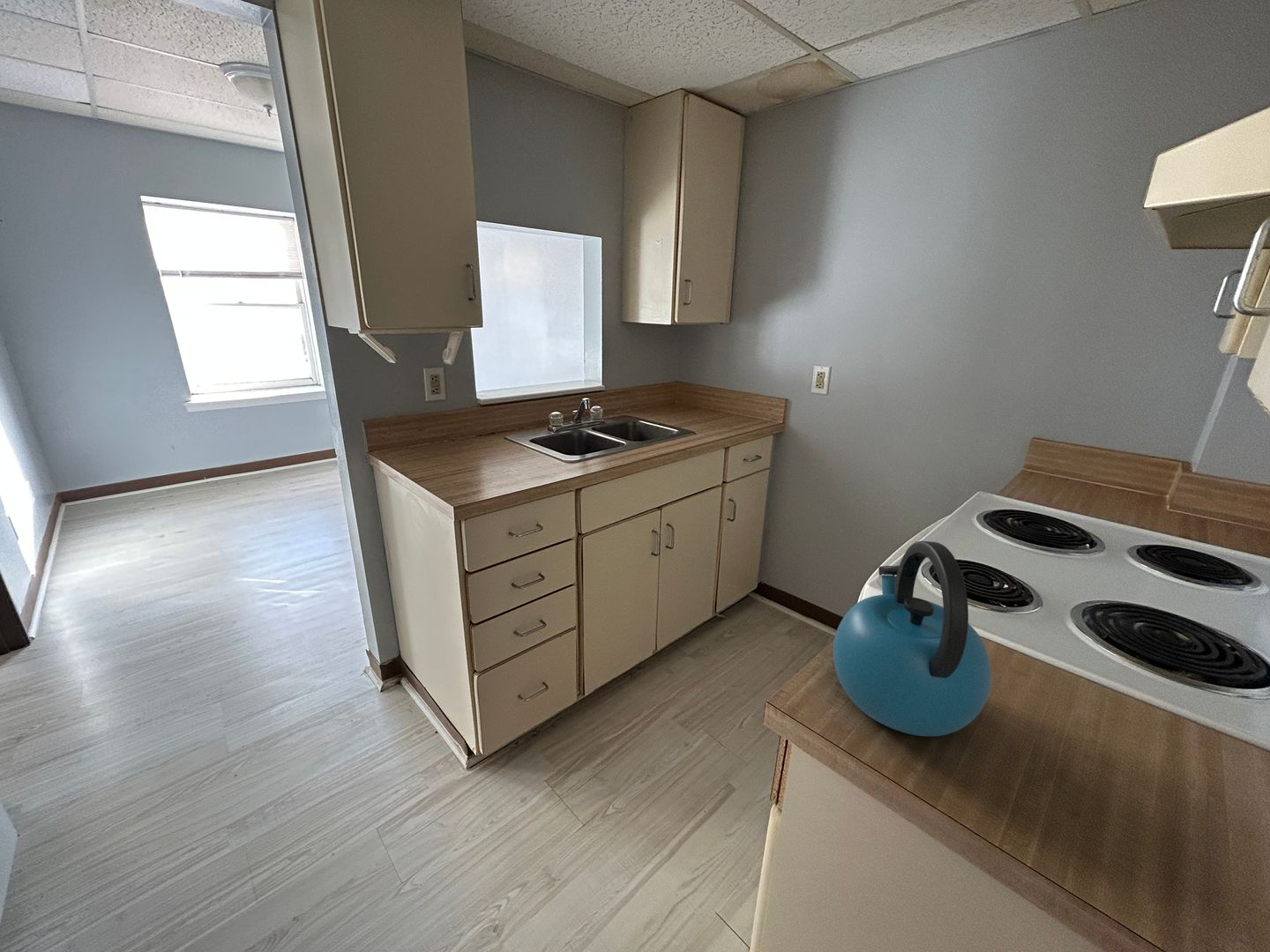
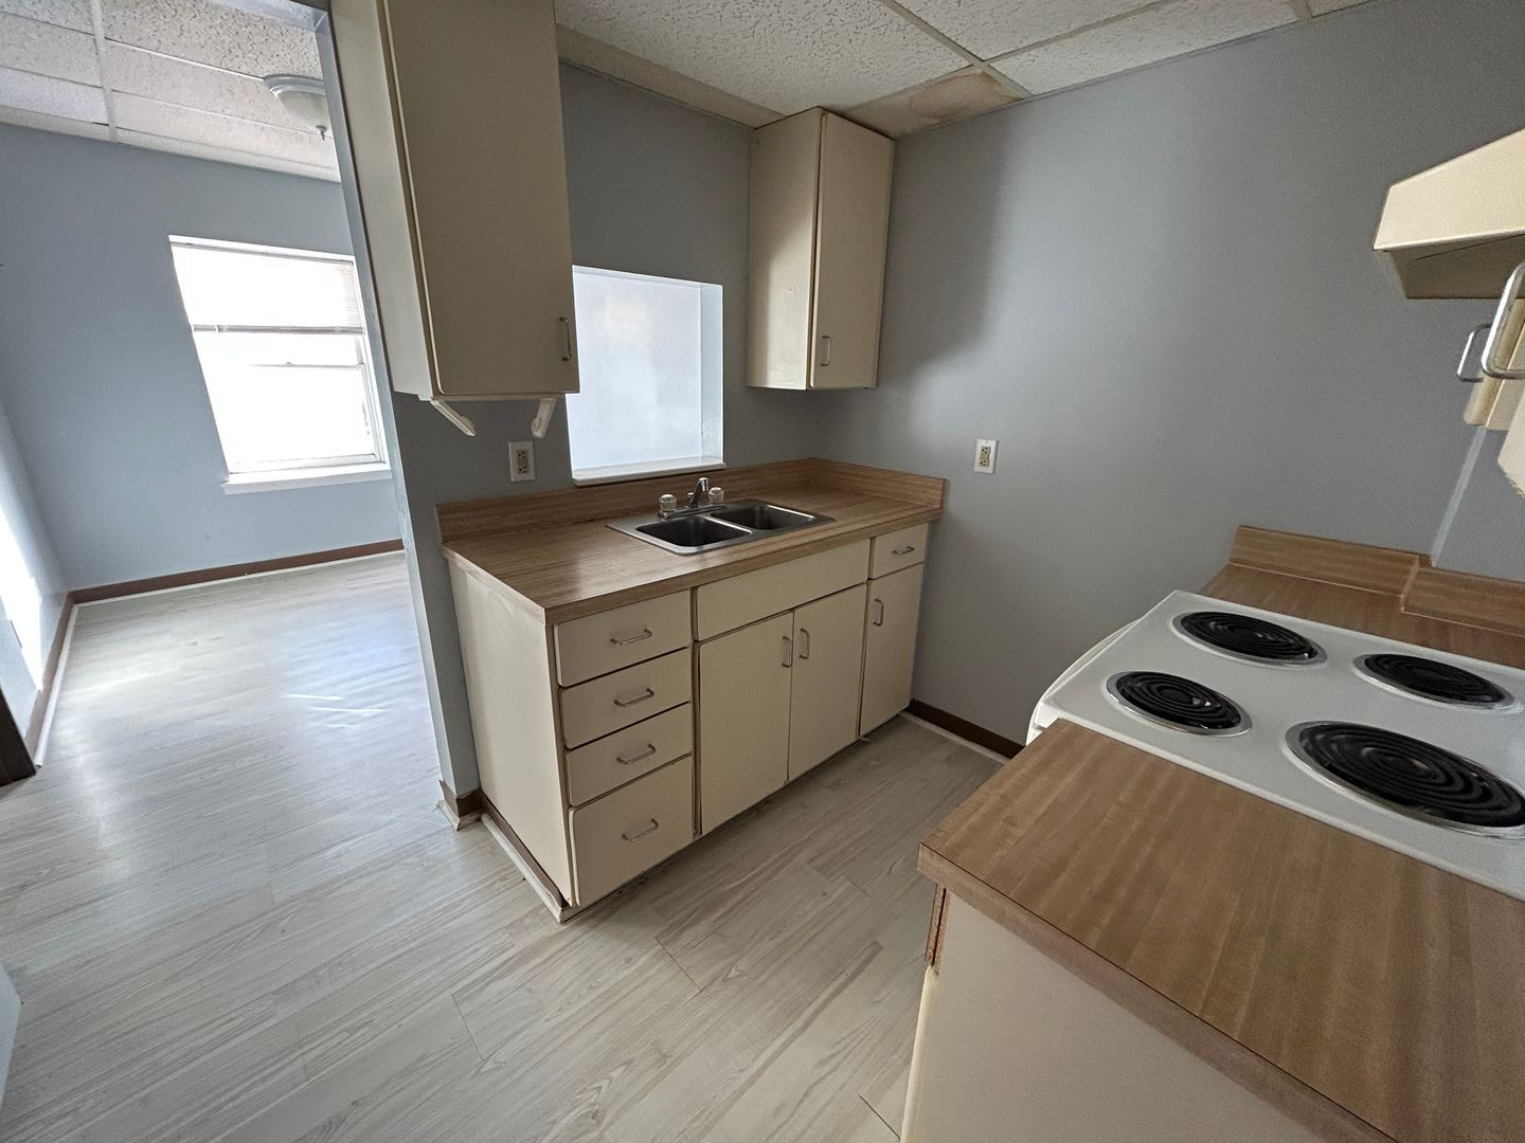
- kettle [833,540,992,737]
